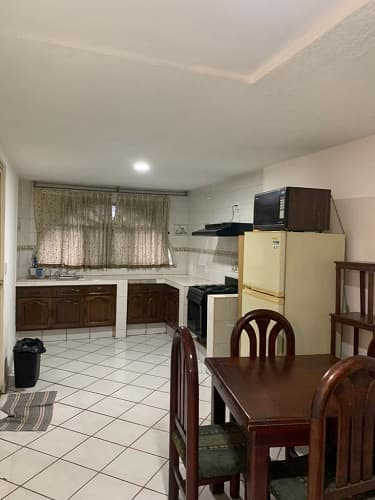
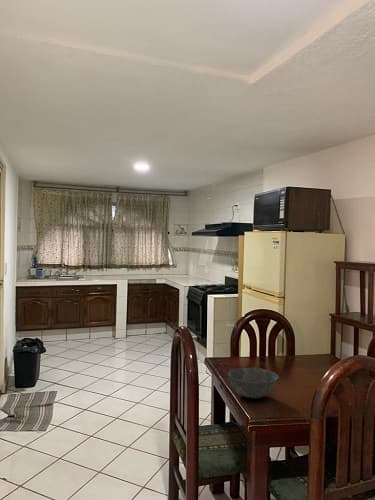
+ bowl [227,367,280,400]
